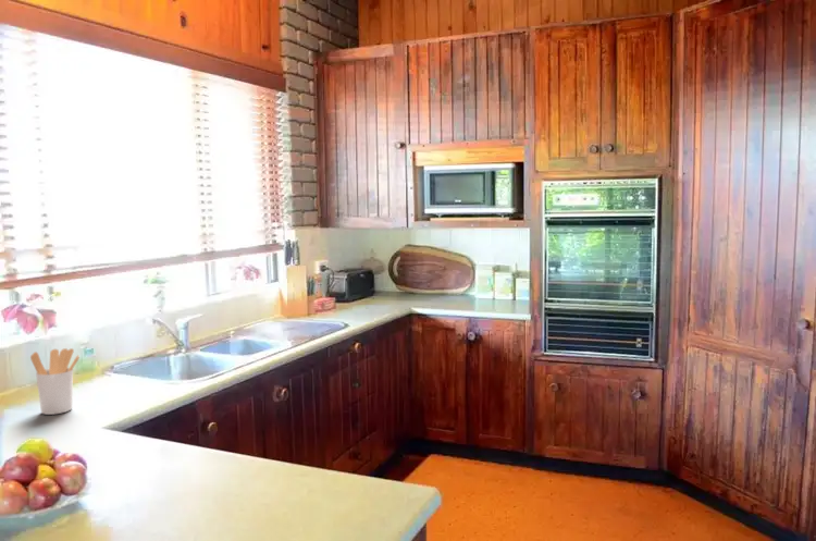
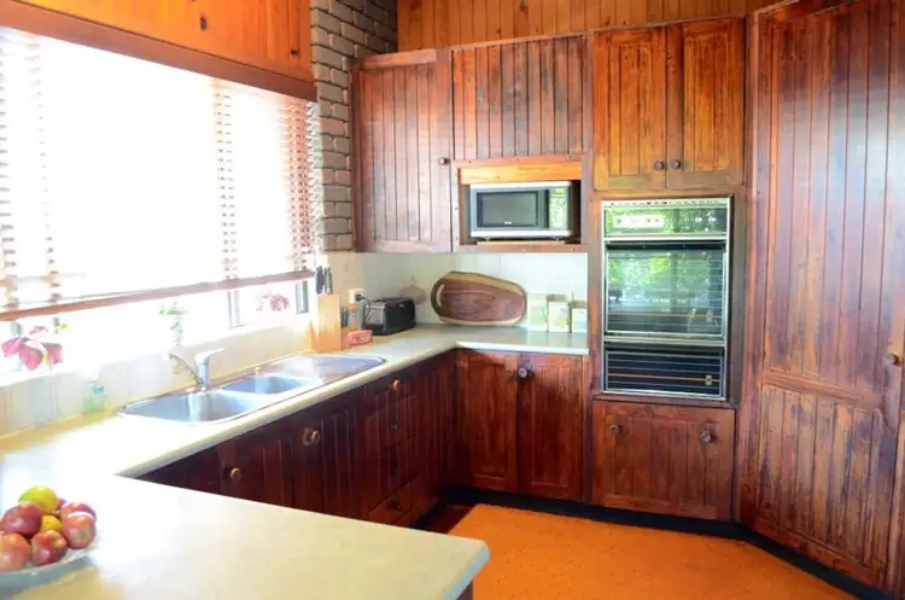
- utensil holder [29,347,81,416]
